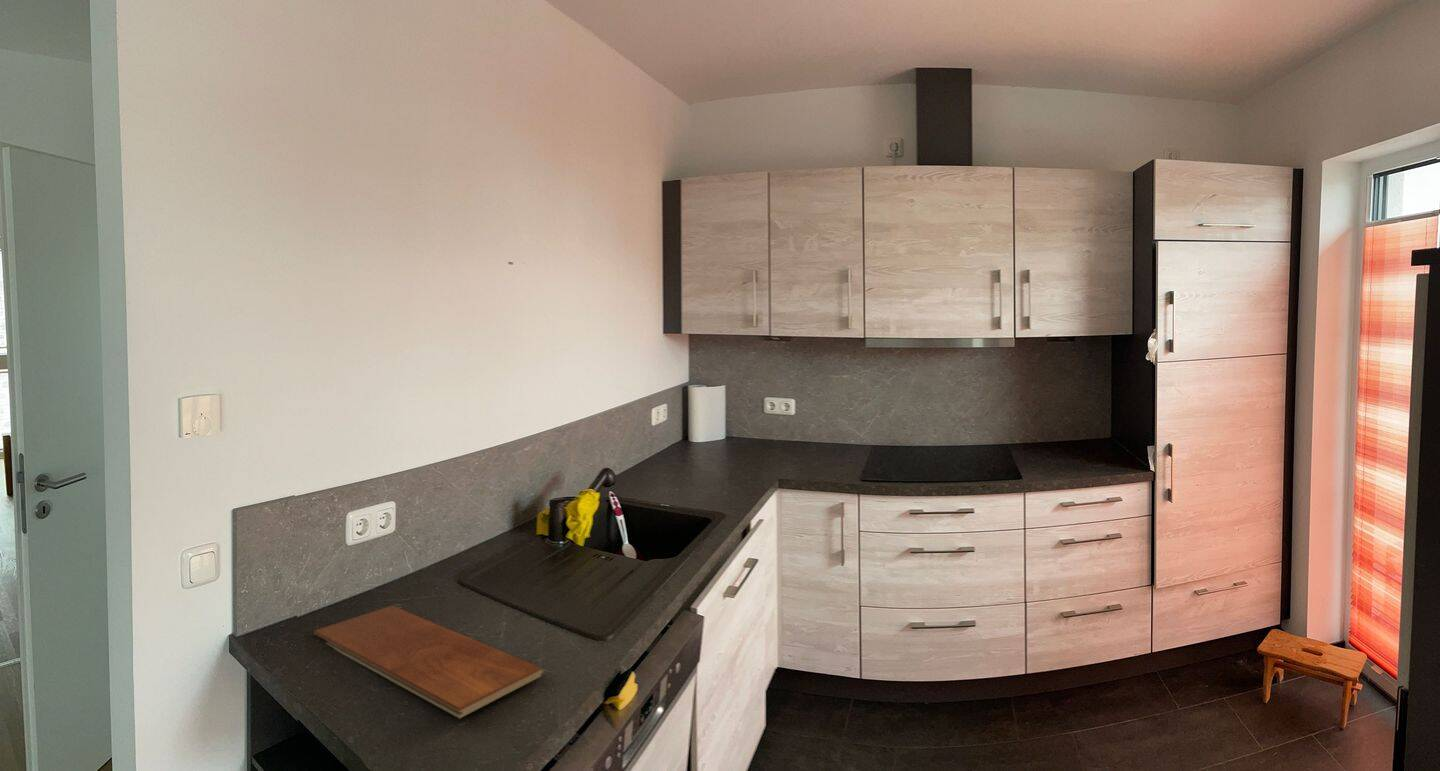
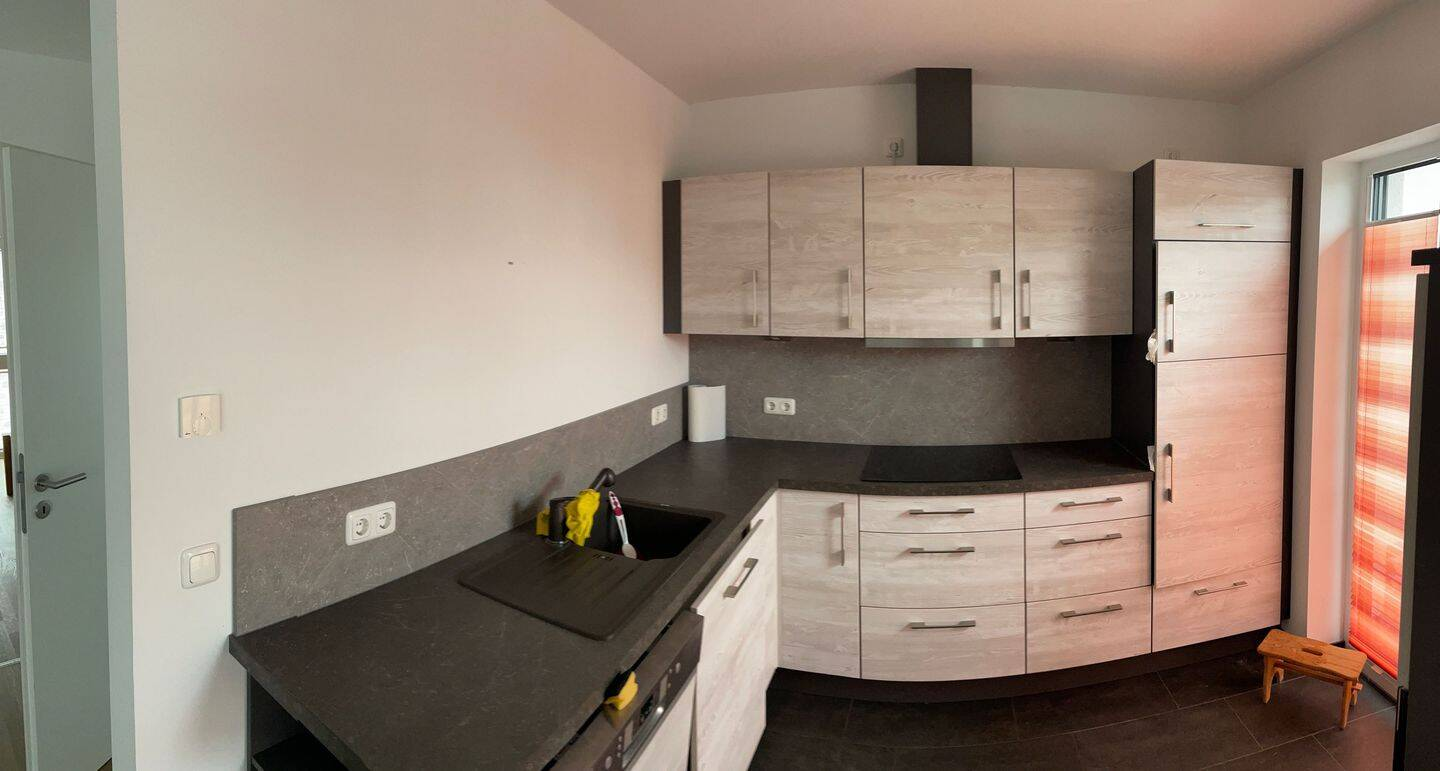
- chopping board [313,604,544,720]
